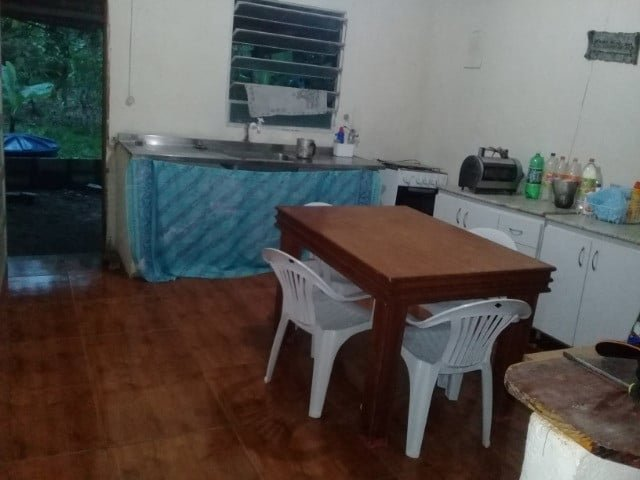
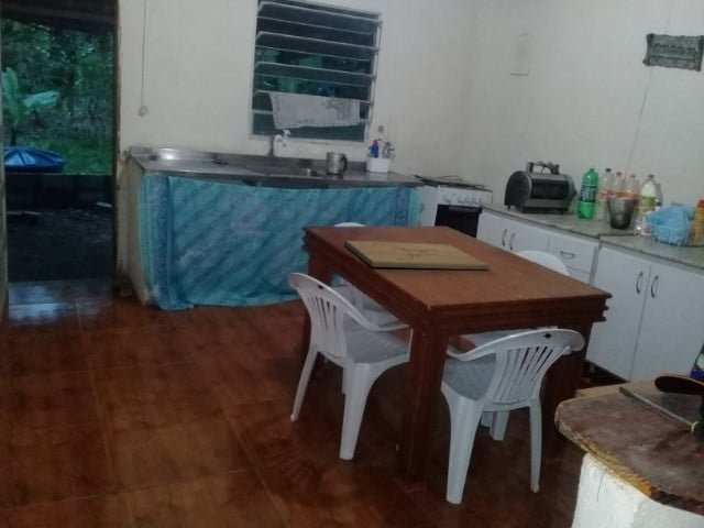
+ cutting board [343,240,491,271]
